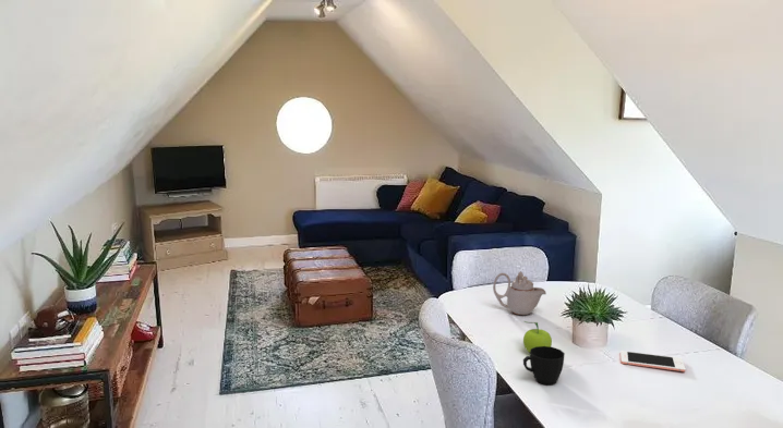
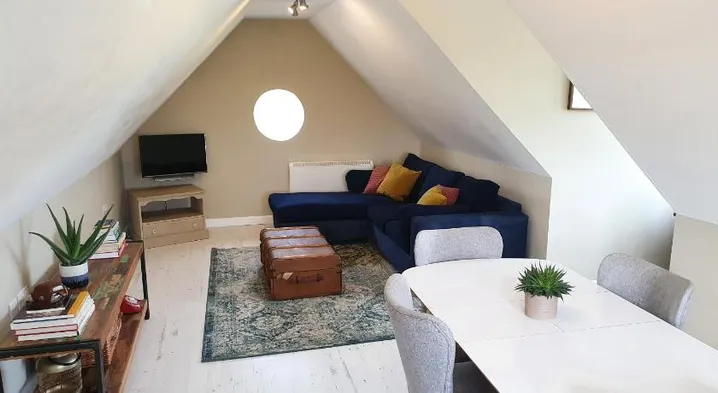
- teapot [492,270,547,316]
- cell phone [619,350,686,372]
- cup [522,346,565,387]
- fruit [522,320,553,354]
